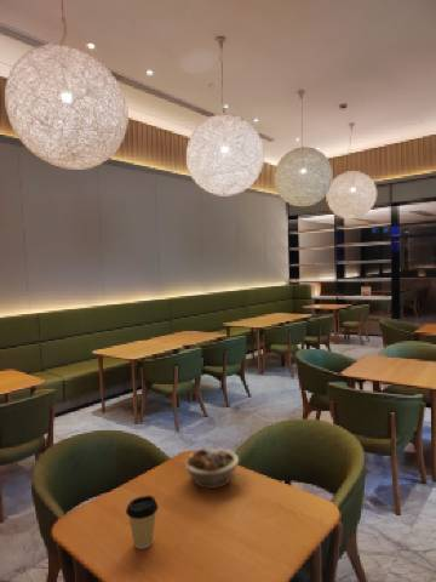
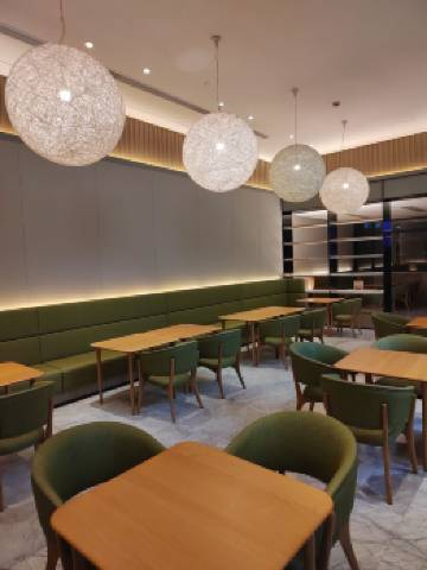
- coffee cup [125,495,160,550]
- succulent planter [184,447,240,490]
